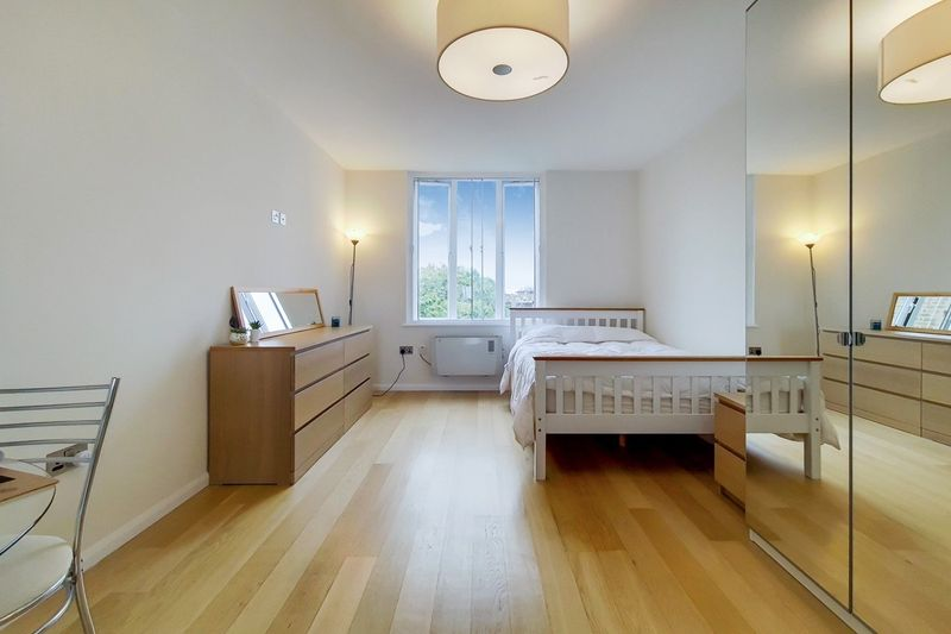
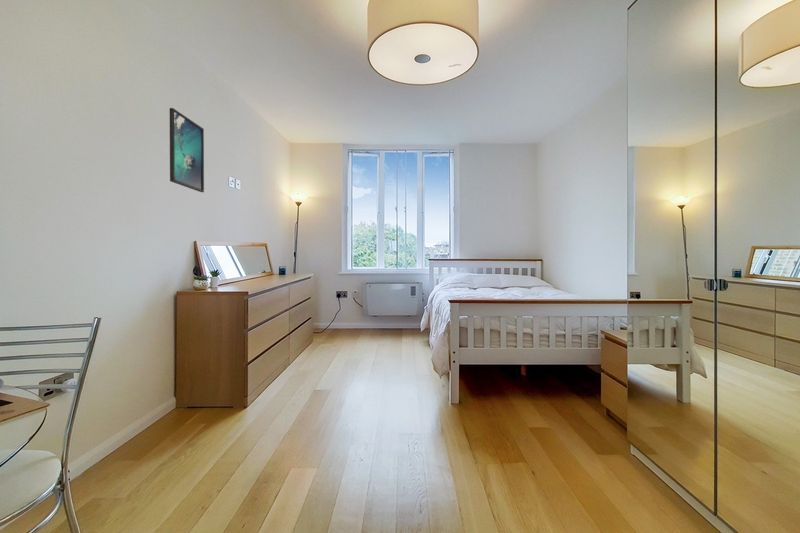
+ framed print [169,107,205,193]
